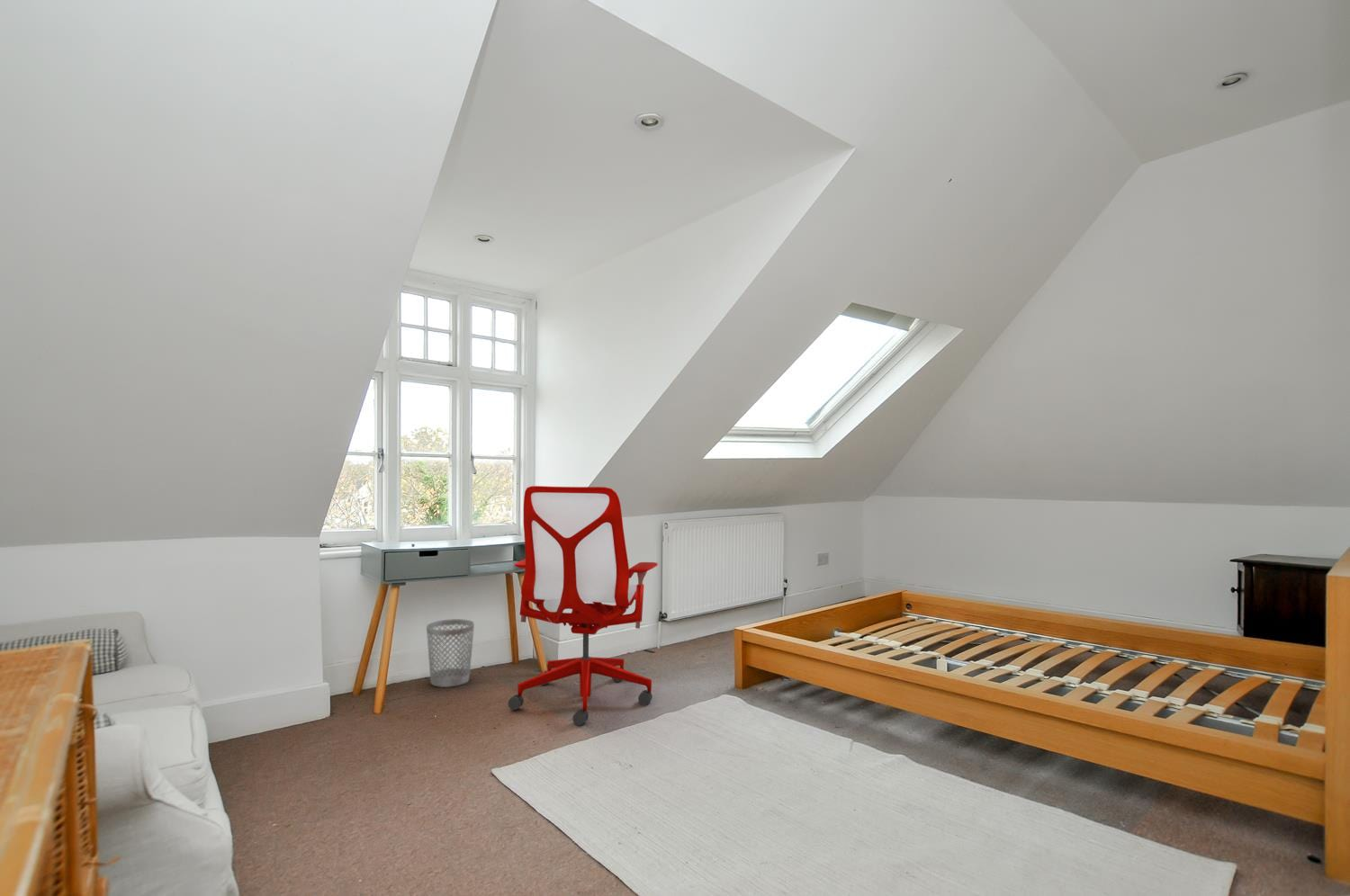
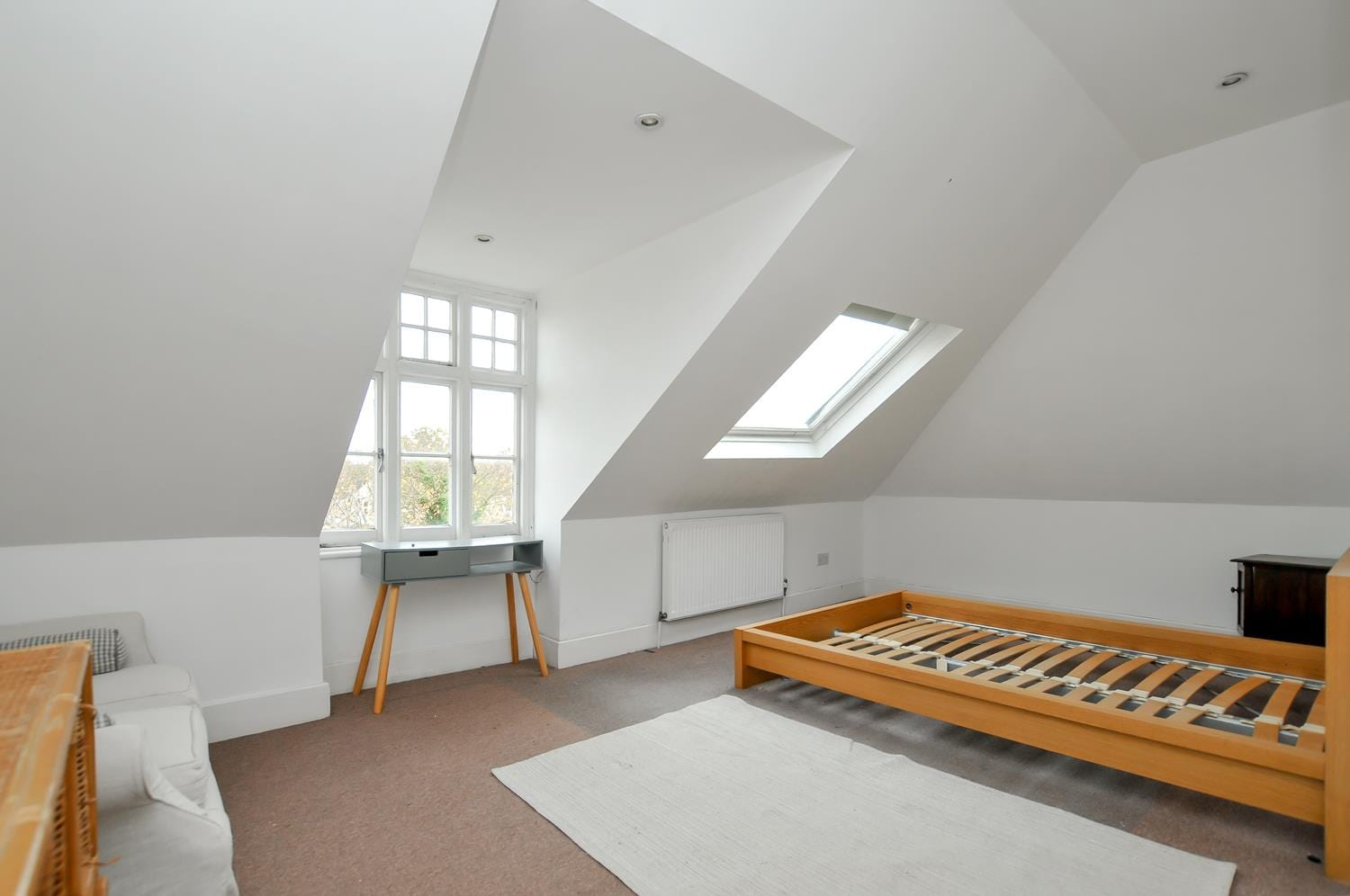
- wastebasket [426,618,475,688]
- office chair [508,485,659,726]
